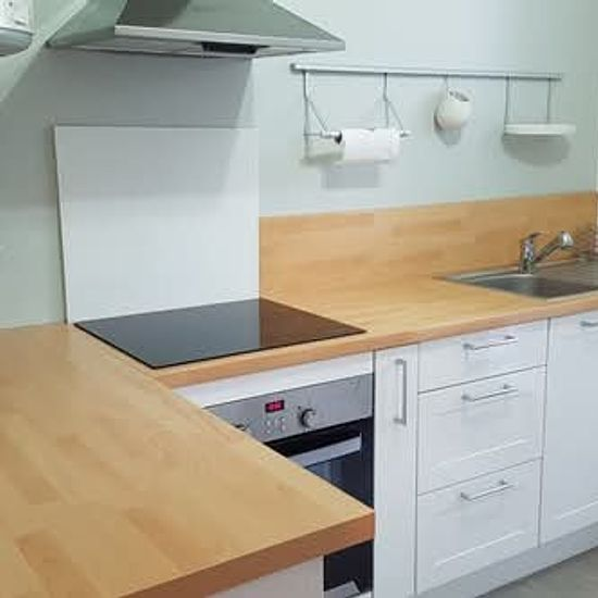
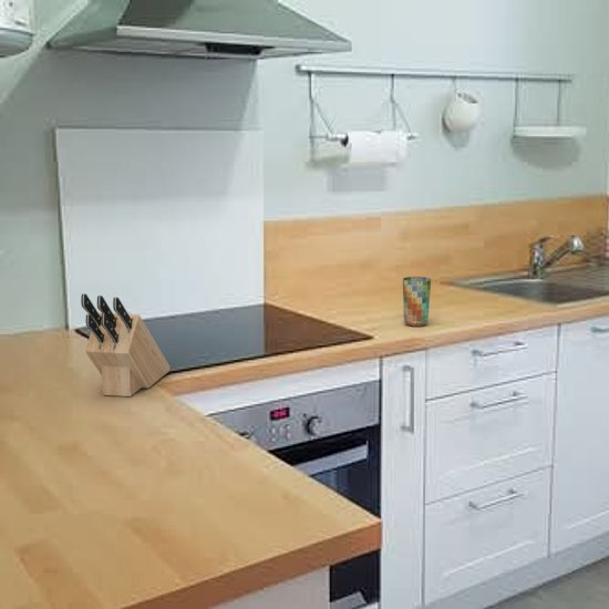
+ knife block [80,292,172,398]
+ cup [402,276,432,328]
